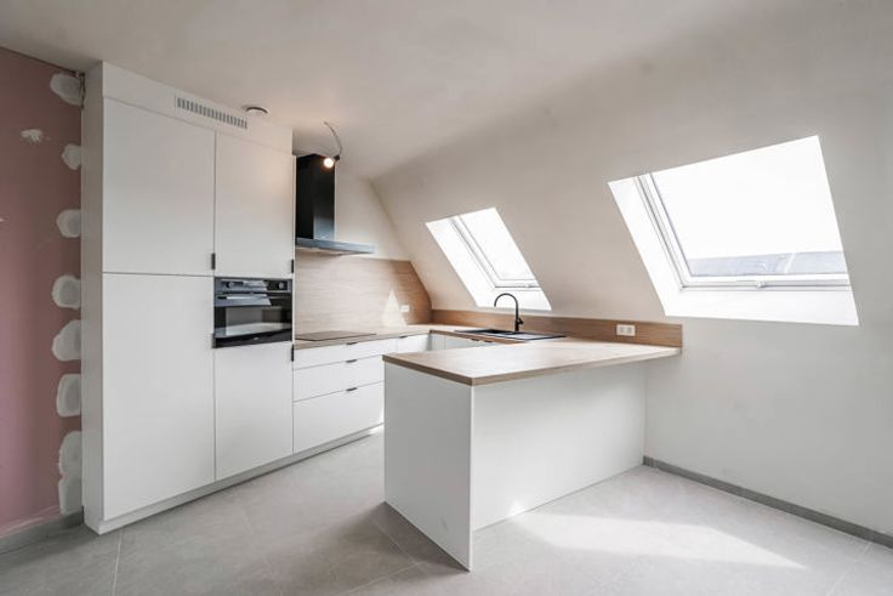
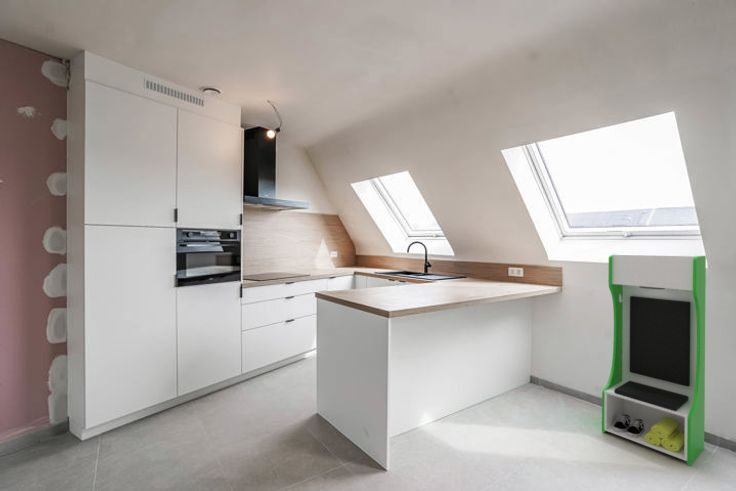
+ storage cabinet [601,253,707,467]
